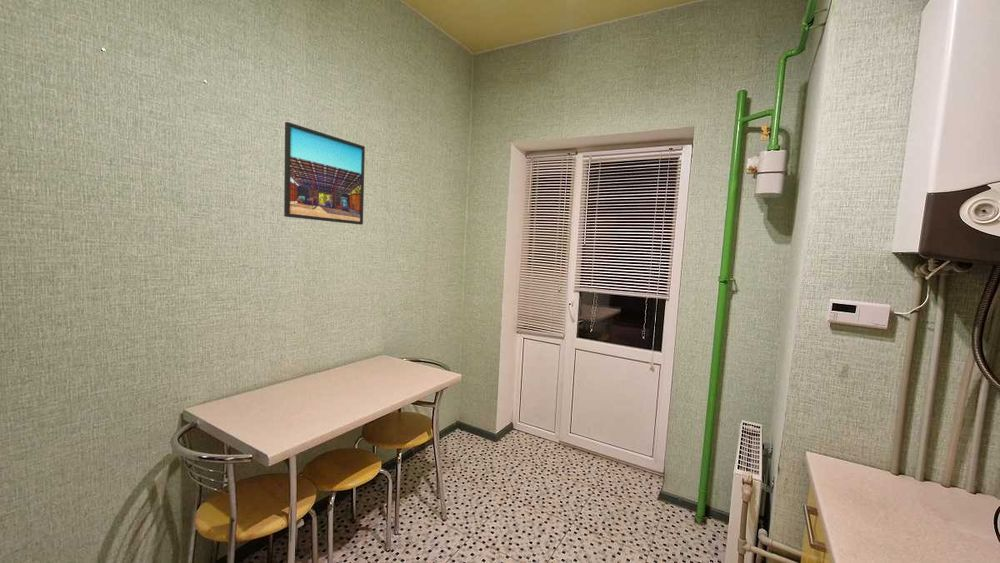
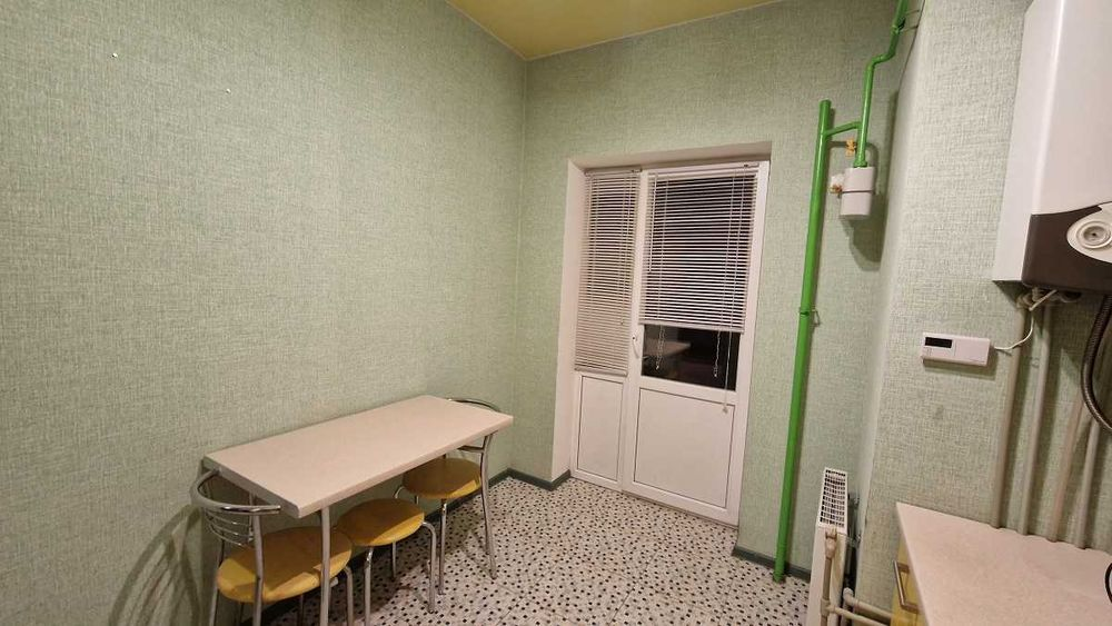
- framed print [283,121,366,226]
